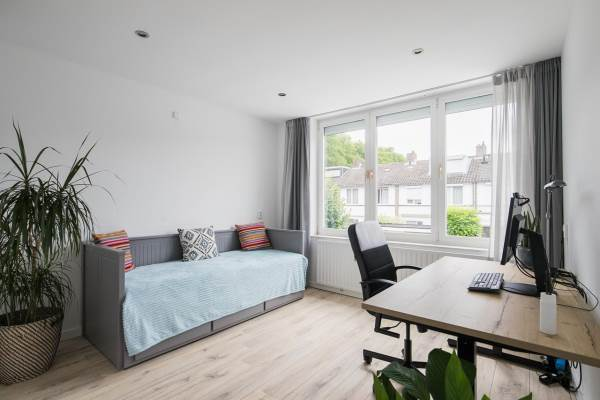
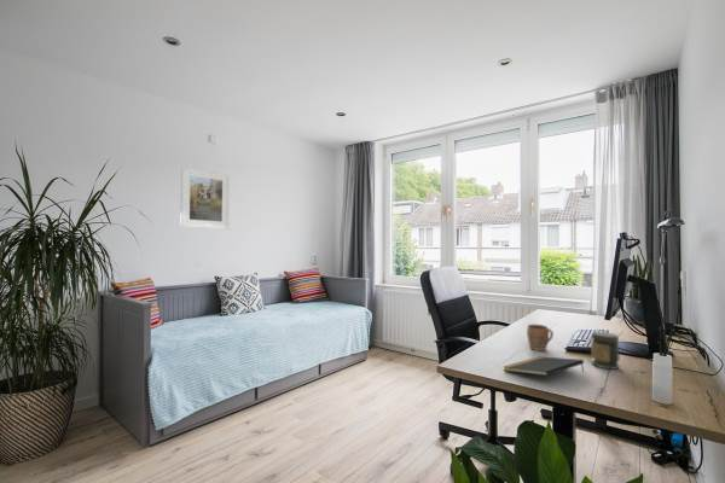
+ mug [526,324,555,351]
+ jar [590,331,620,371]
+ notepad [503,355,585,377]
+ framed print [179,165,231,231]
